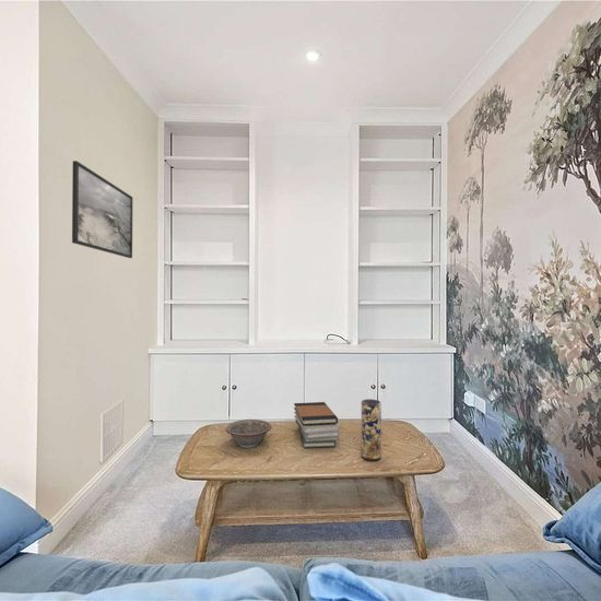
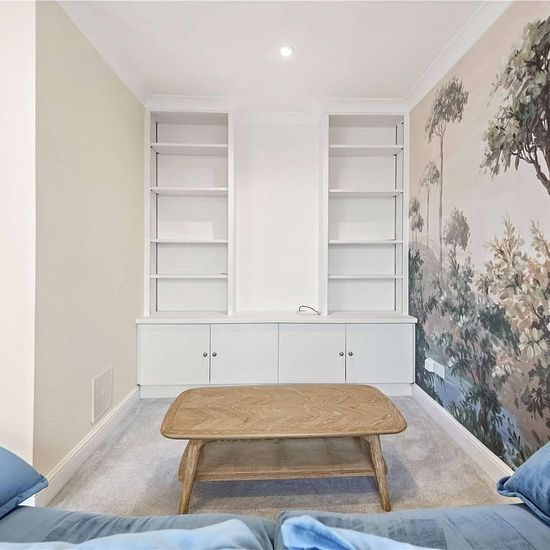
- vase [361,398,382,462]
- decorative bowl [225,419,272,449]
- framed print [71,160,133,259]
- book stack [293,401,340,449]
